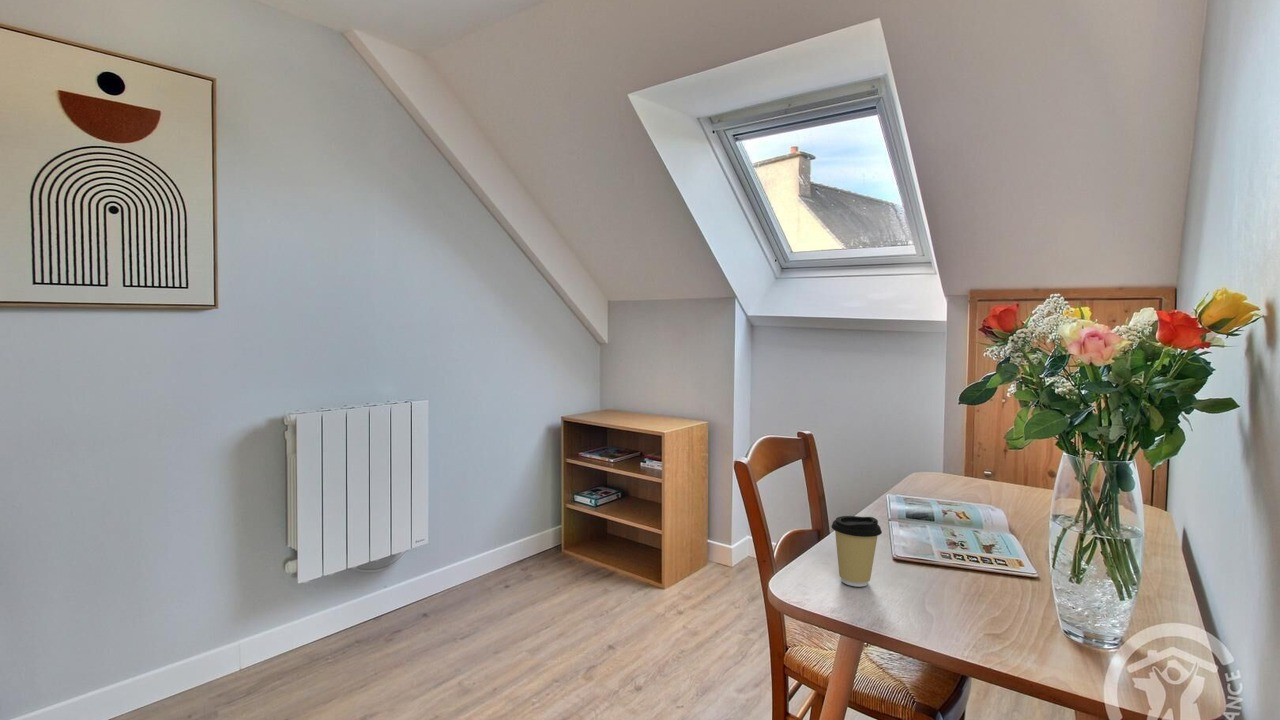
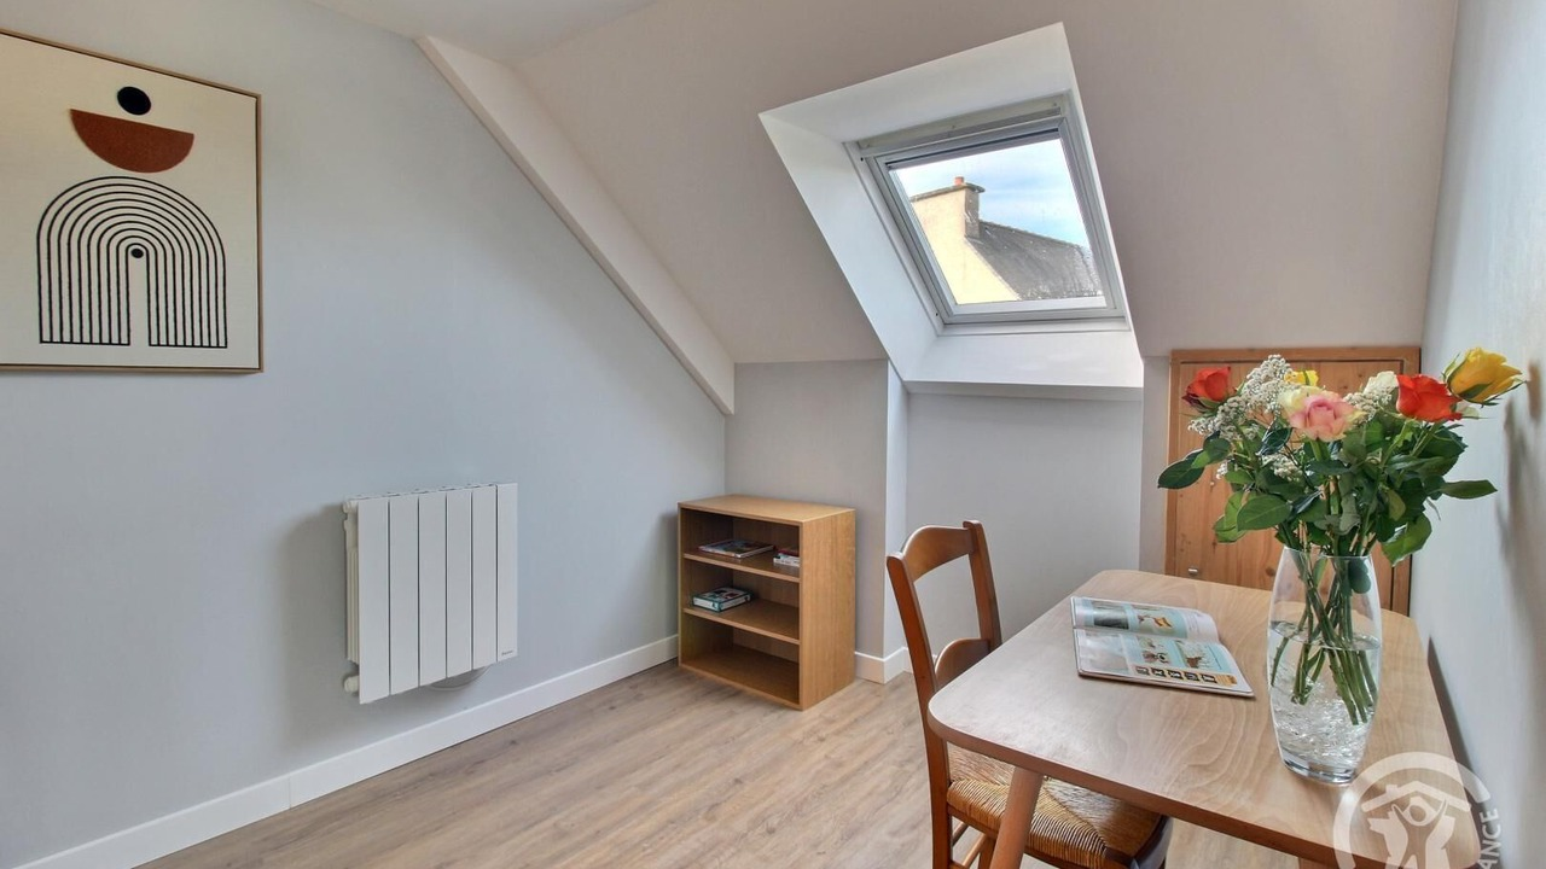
- coffee cup [830,515,883,588]
